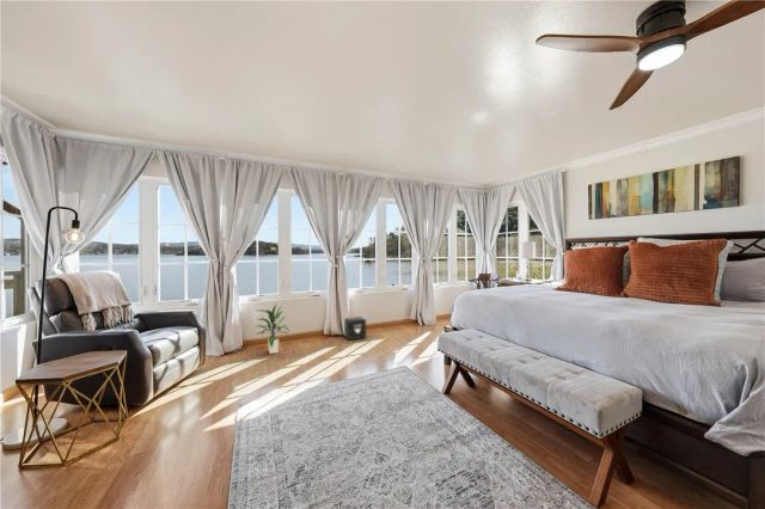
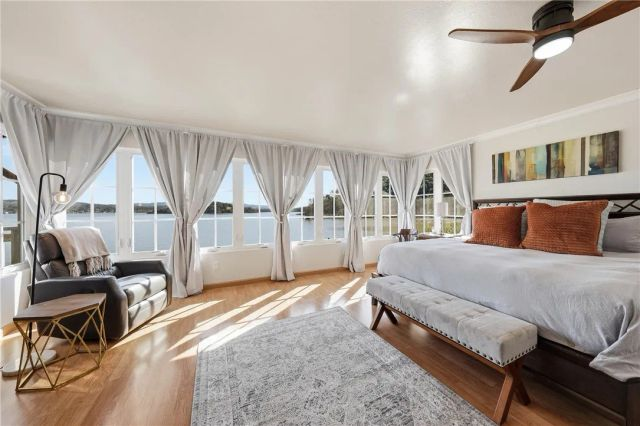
- indoor plant [253,302,290,355]
- air purifier [343,315,368,342]
